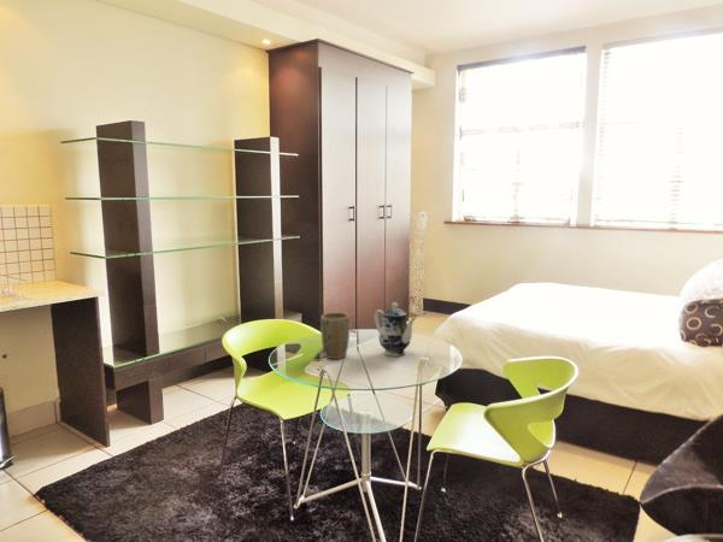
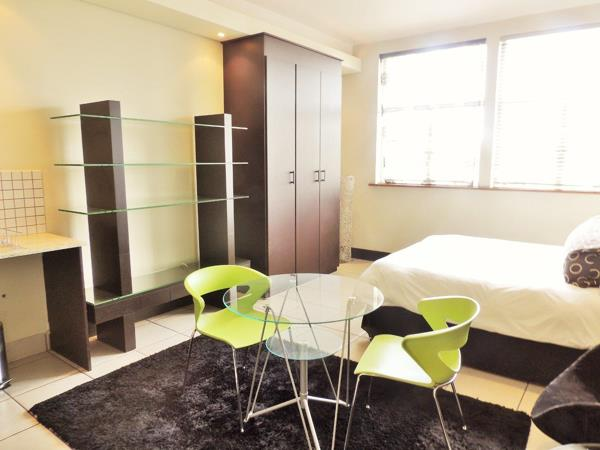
- teapot [374,301,418,358]
- plant pot [319,311,351,360]
